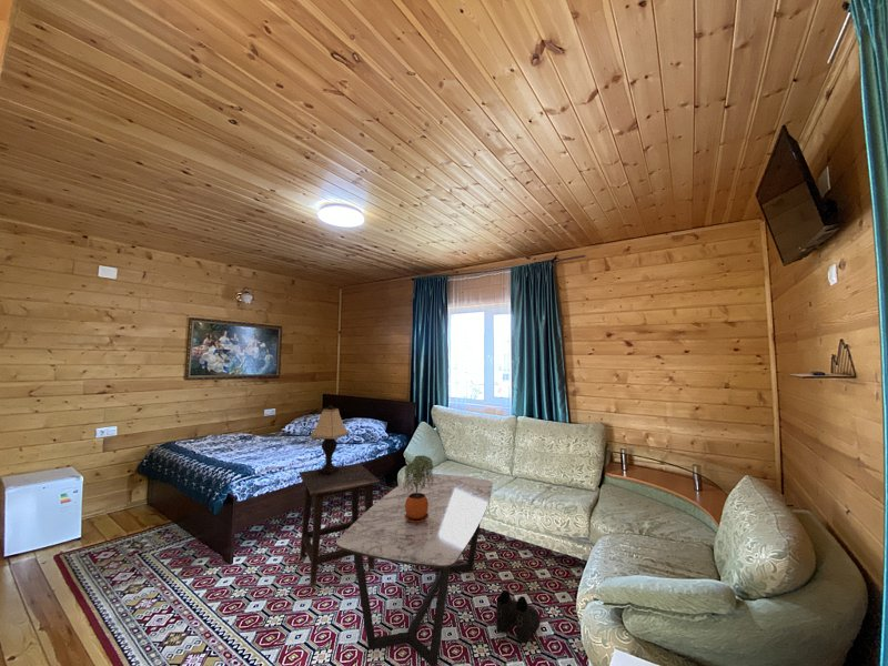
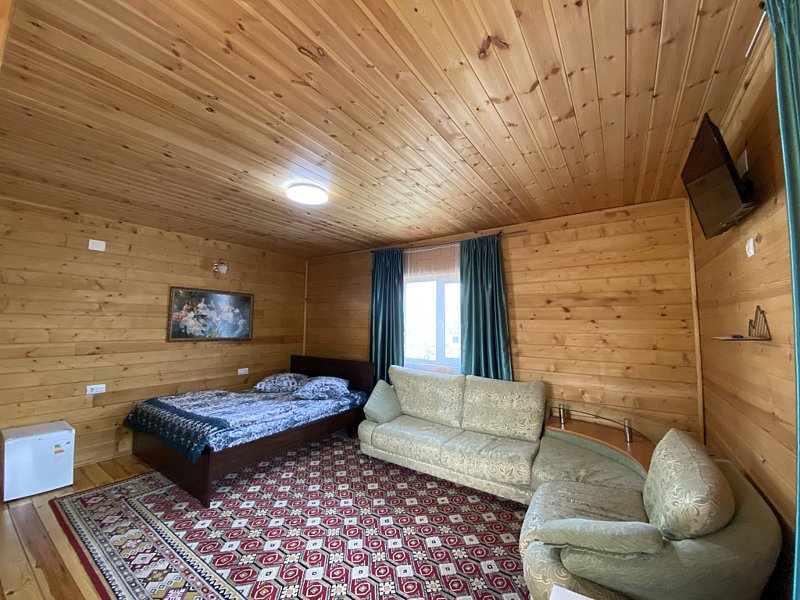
- lamp [309,404,350,475]
- potted plant [403,454,434,523]
- side table [299,463,381,588]
- coffee table [335,473,494,666]
- boots [495,589,541,644]
